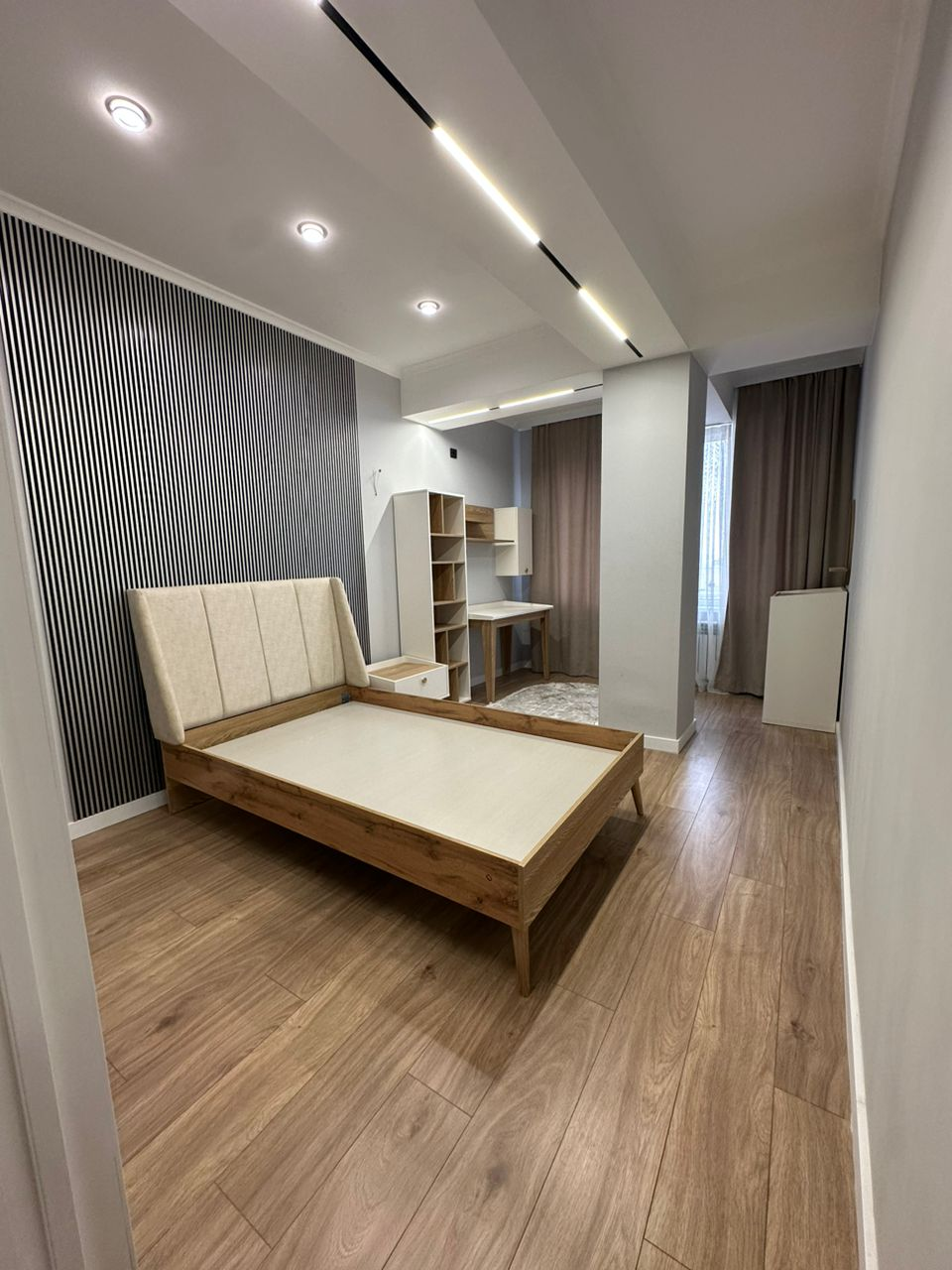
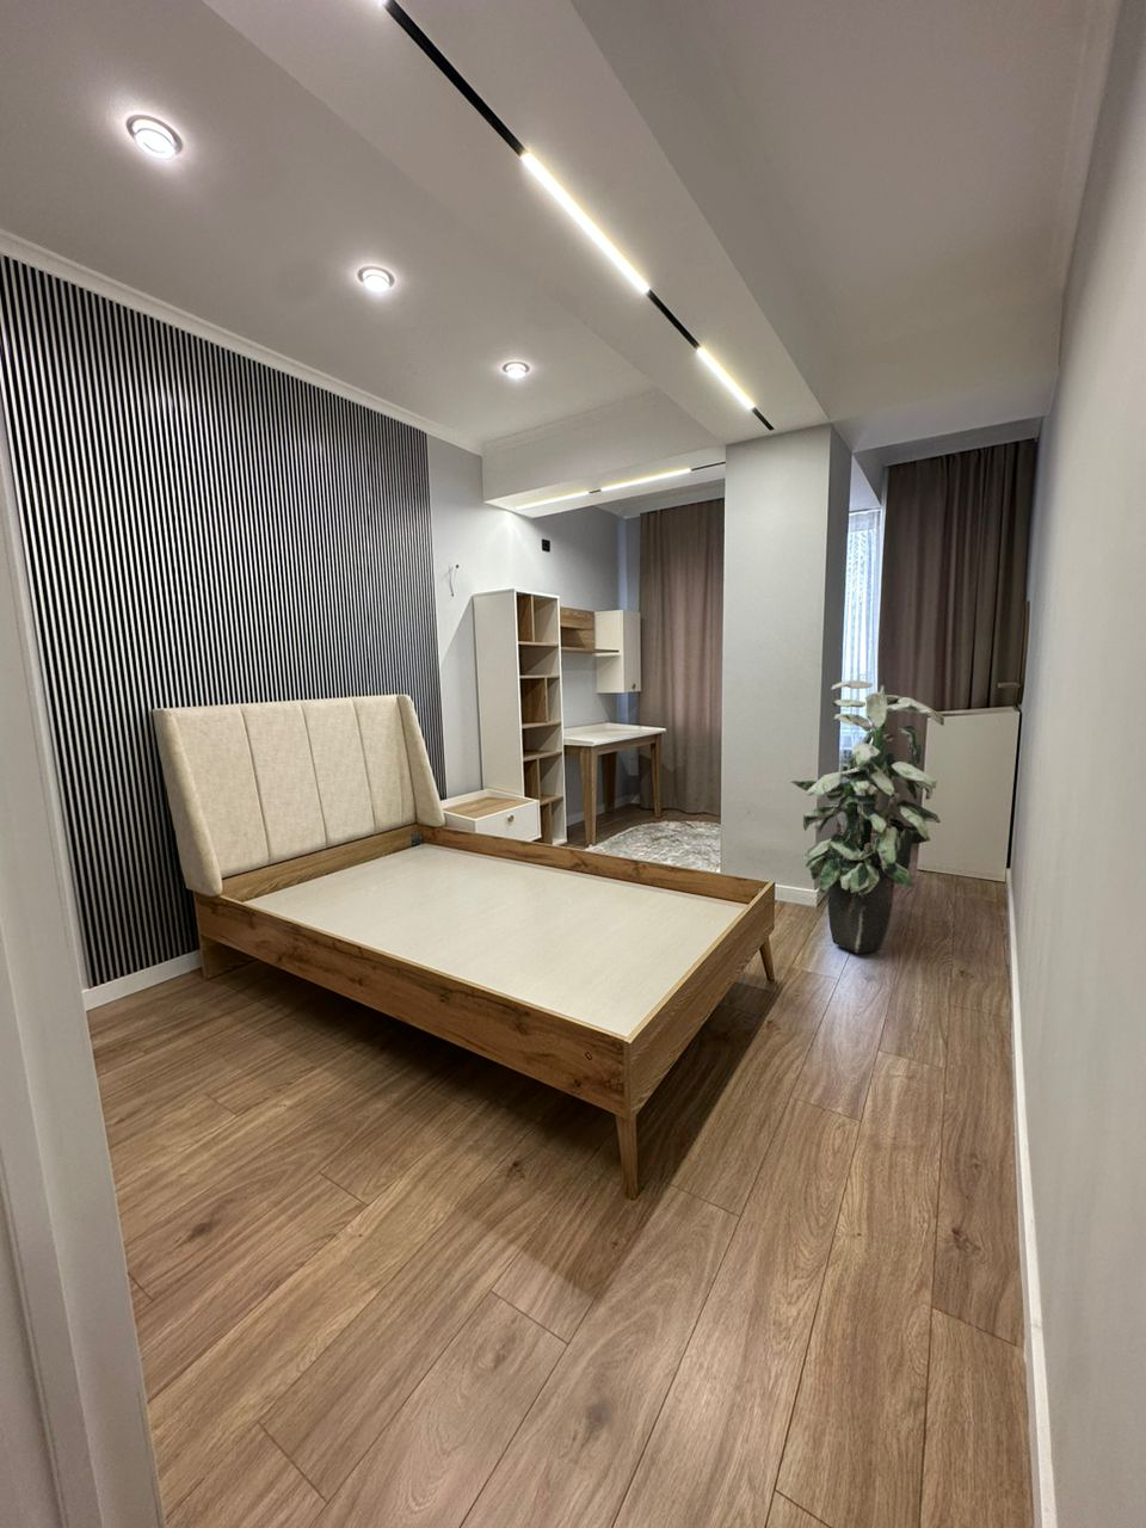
+ indoor plant [790,680,945,954]
